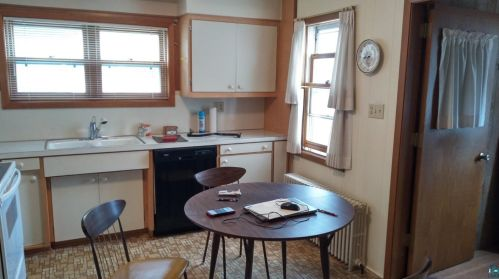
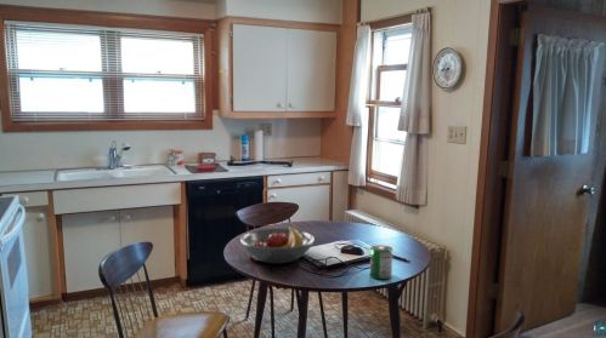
+ fruit bowl [239,224,316,264]
+ can [369,244,393,281]
